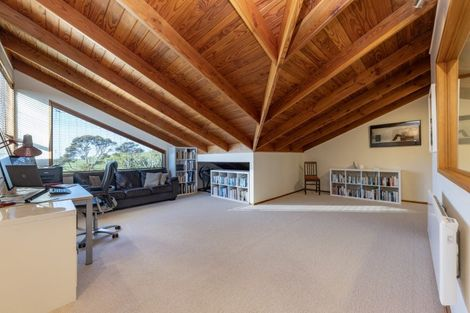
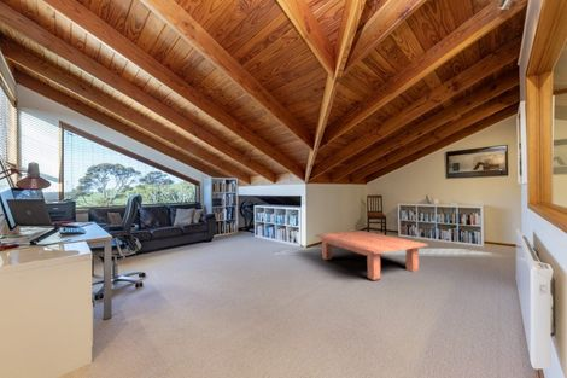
+ coffee table [315,229,428,281]
